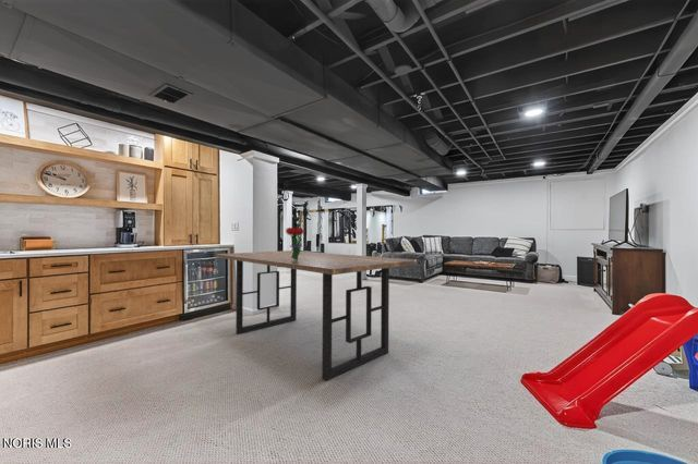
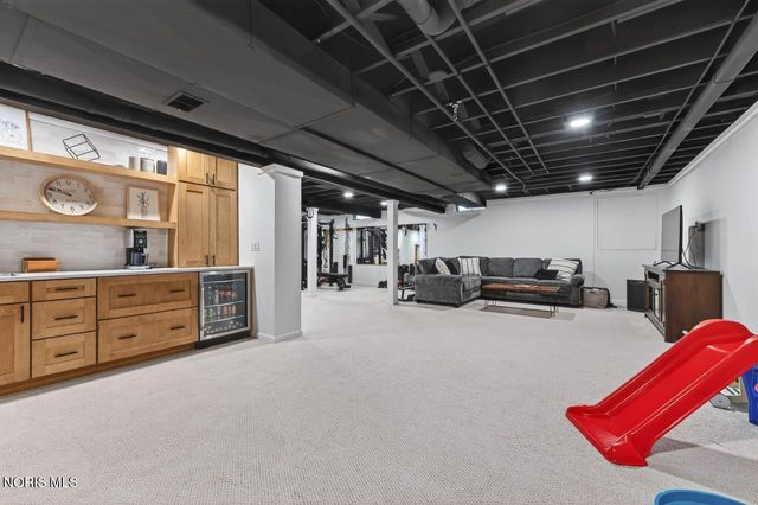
- bouquet [285,227,305,260]
- dining table [216,249,418,382]
